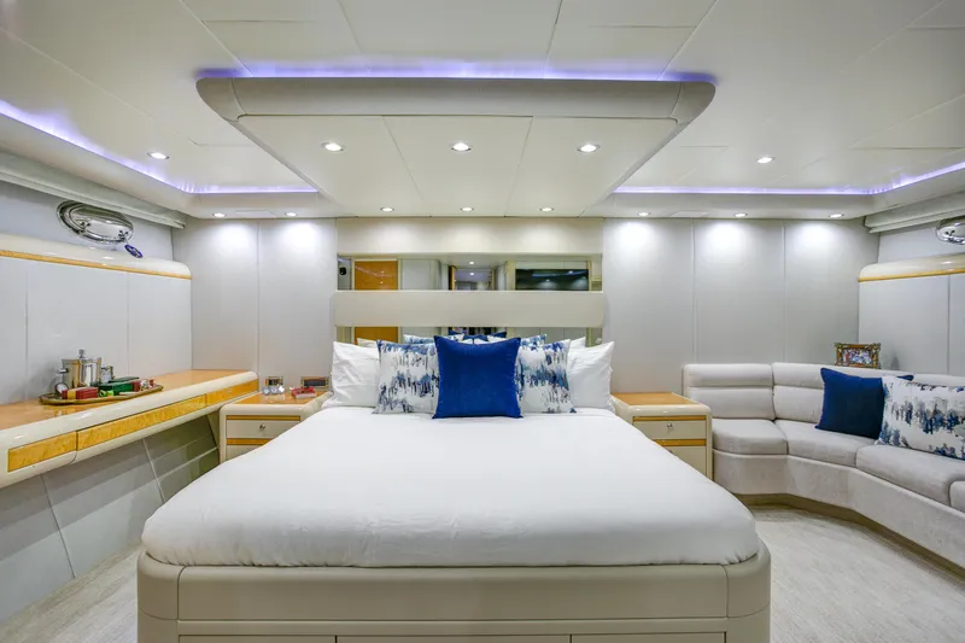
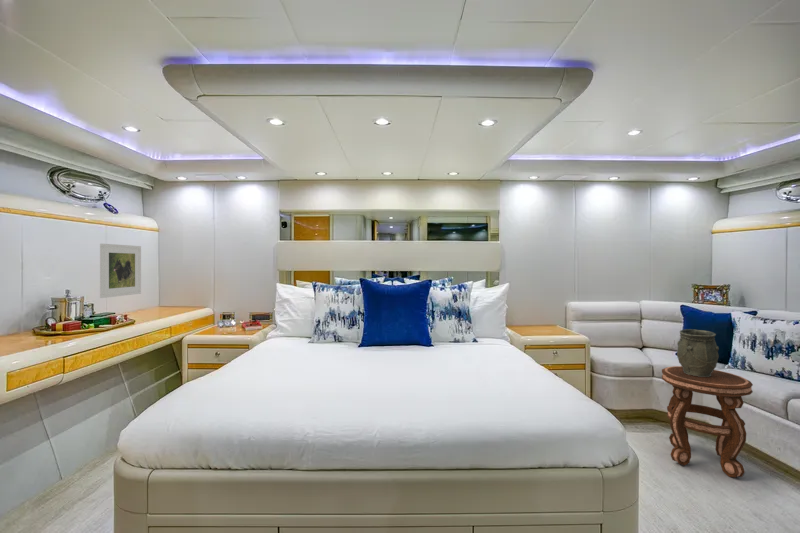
+ side table [661,365,754,478]
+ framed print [99,243,142,299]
+ vase [676,328,720,377]
